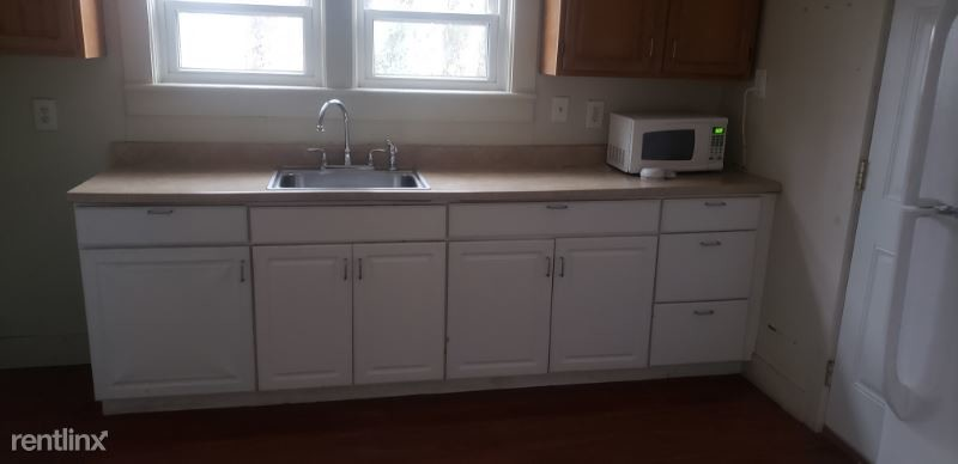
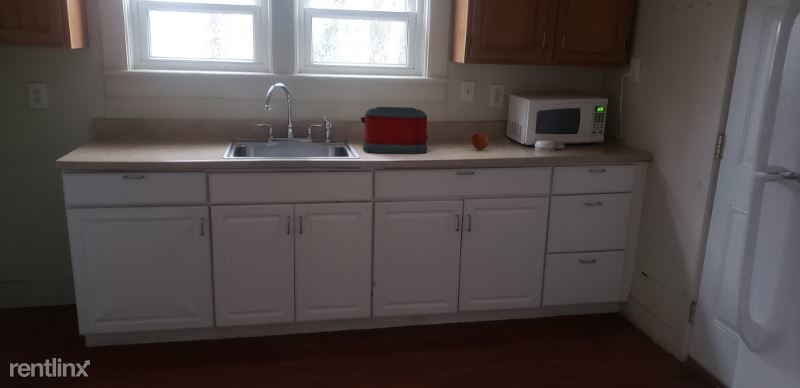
+ fruit [470,132,490,151]
+ toaster [359,106,429,154]
